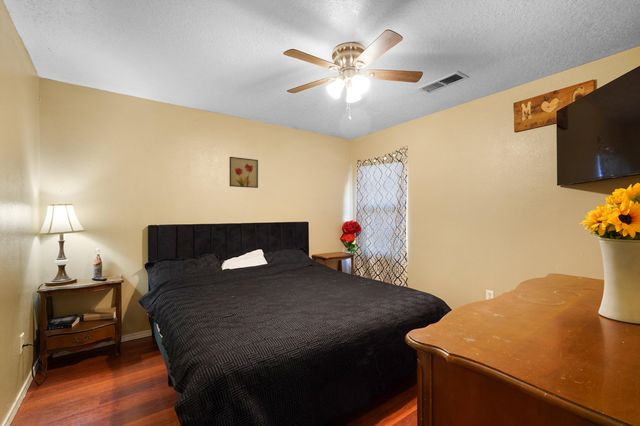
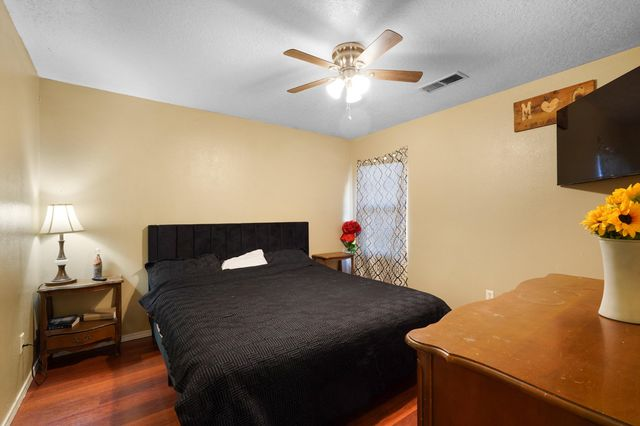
- wall art [228,156,259,189]
